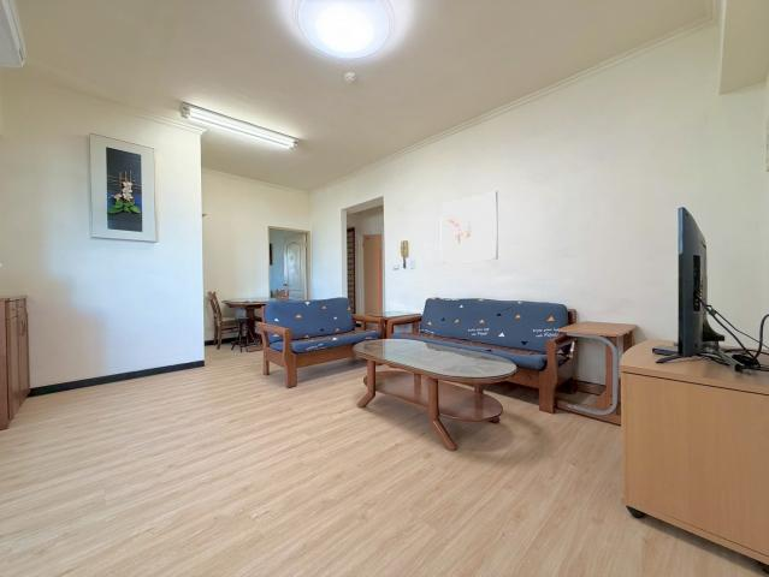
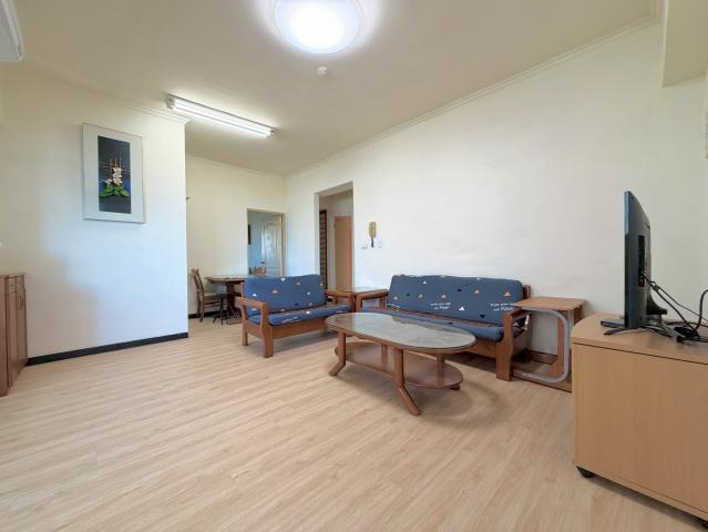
- wall art [439,190,498,264]
